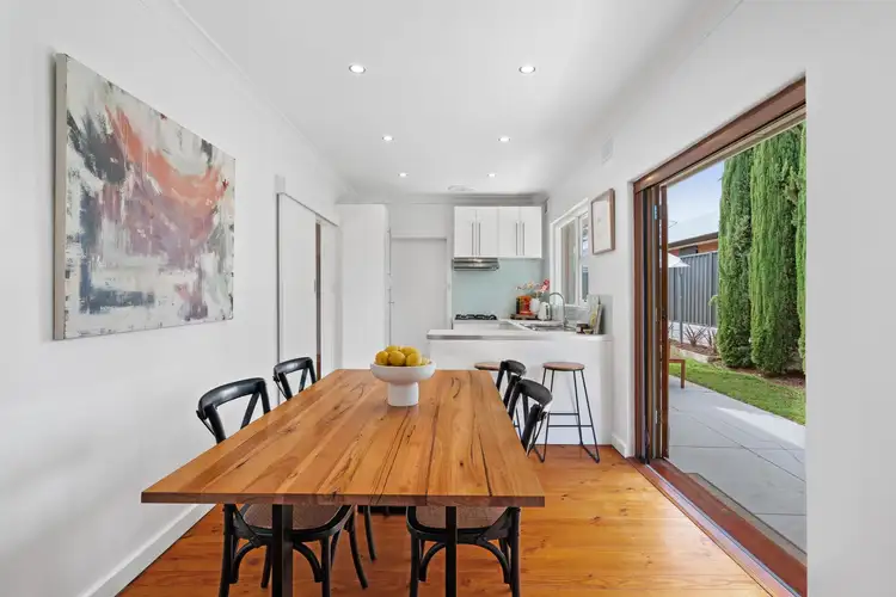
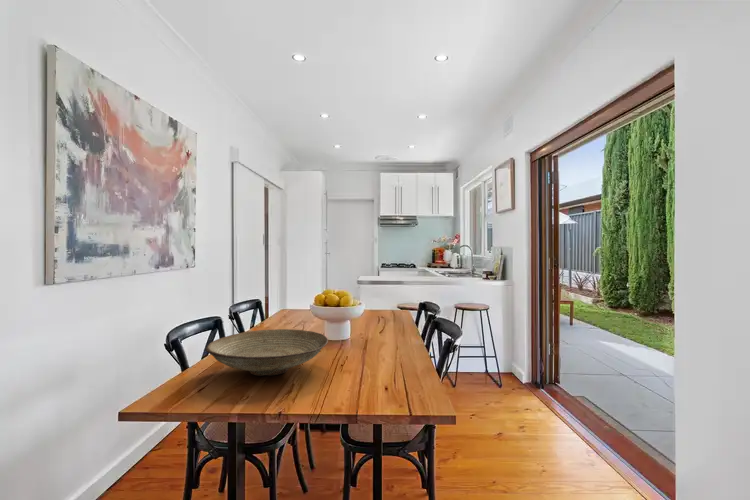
+ decorative bowl [205,328,329,377]
